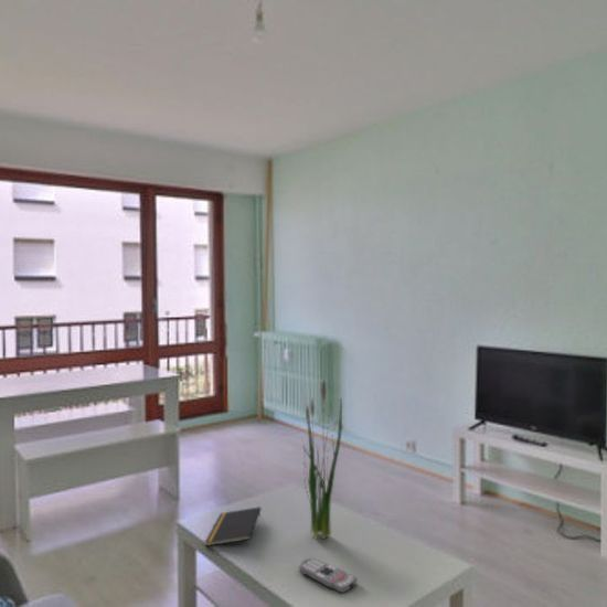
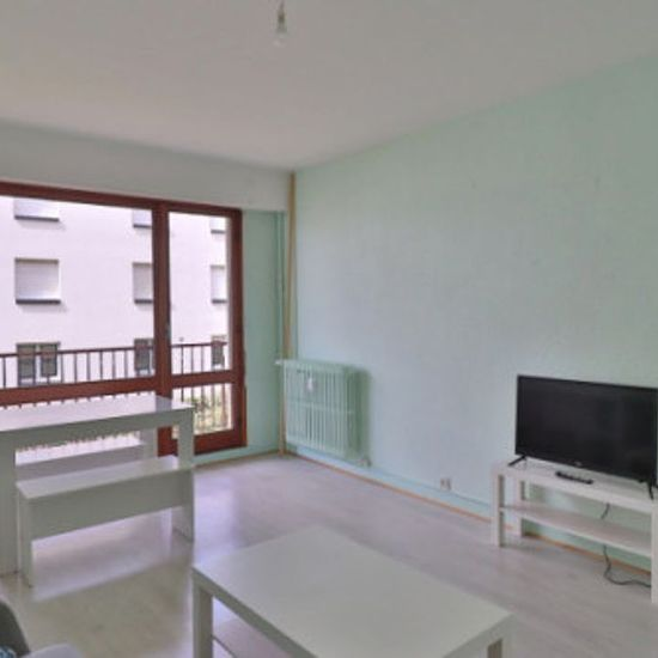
- plant [302,374,343,540]
- remote control [298,557,359,594]
- notepad [204,505,263,547]
